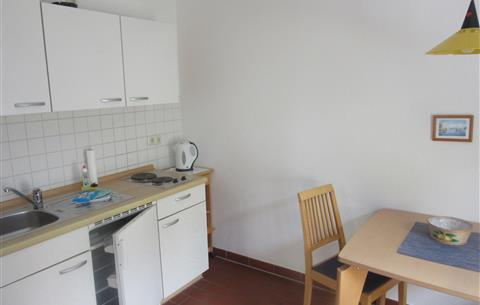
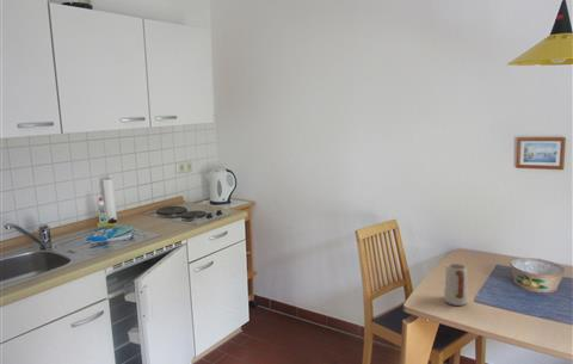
+ mug [443,263,469,307]
